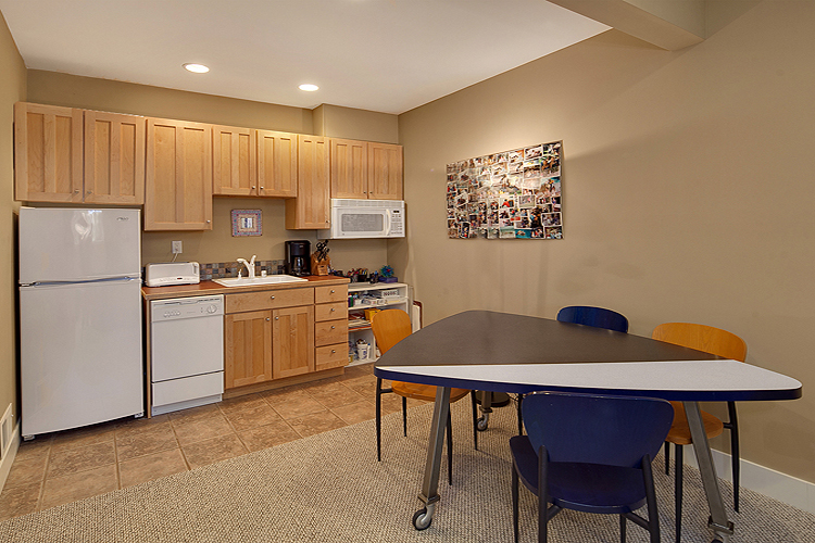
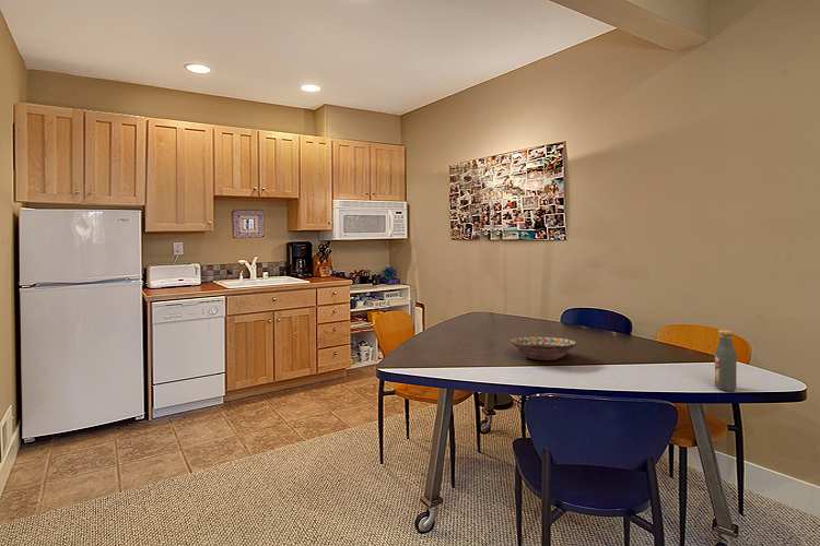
+ decorative bowl [509,335,577,361]
+ vodka [714,329,738,392]
